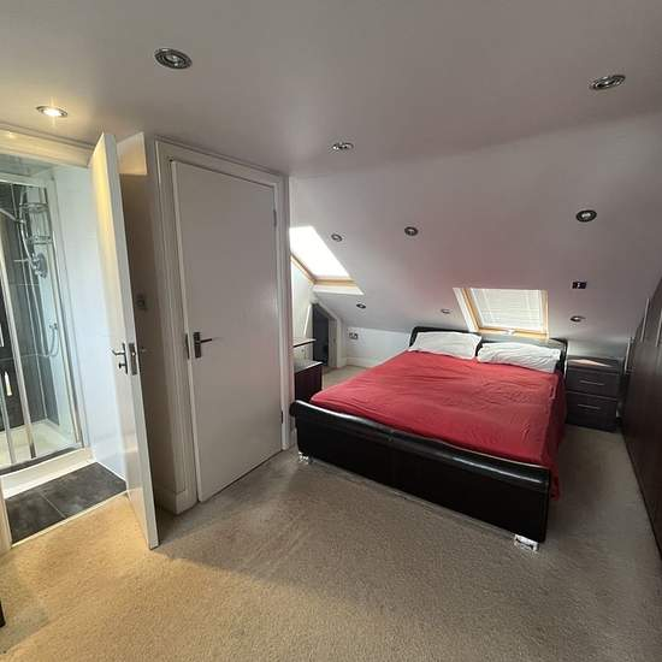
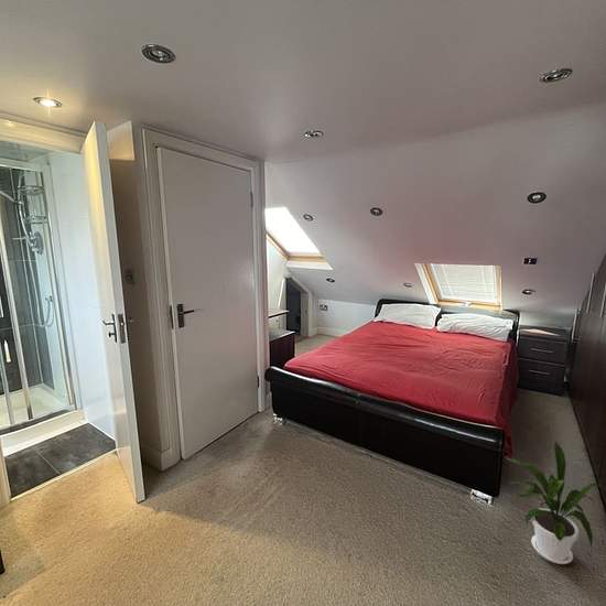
+ house plant [505,441,606,565]
